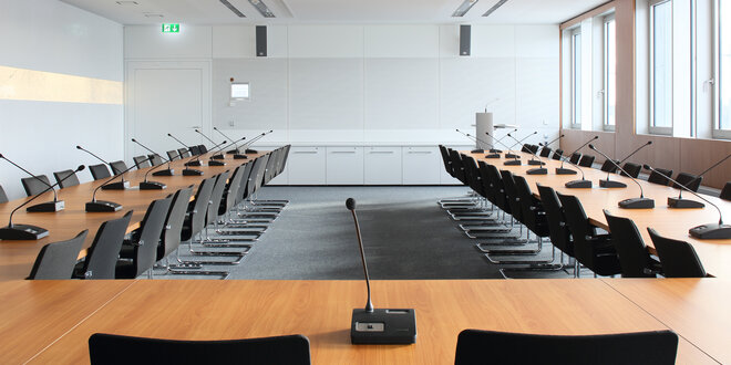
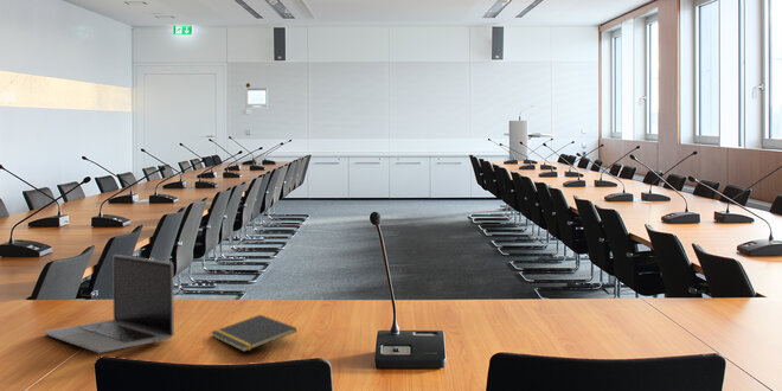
+ notepad [210,314,297,353]
+ laptop [44,254,175,354]
